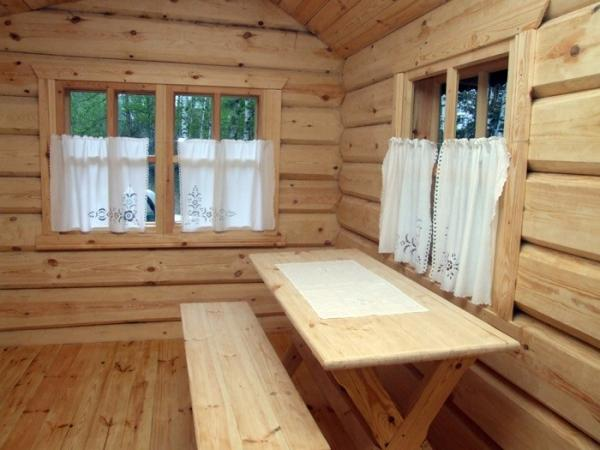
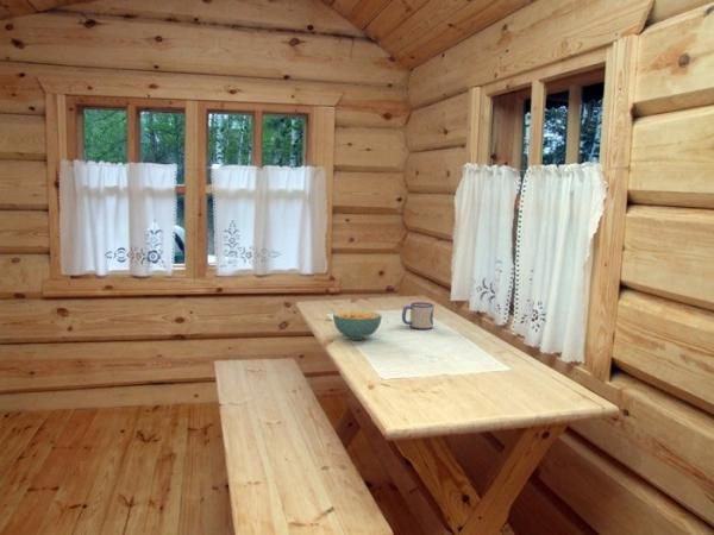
+ mug [401,301,436,331]
+ cereal bowl [332,309,383,341]
